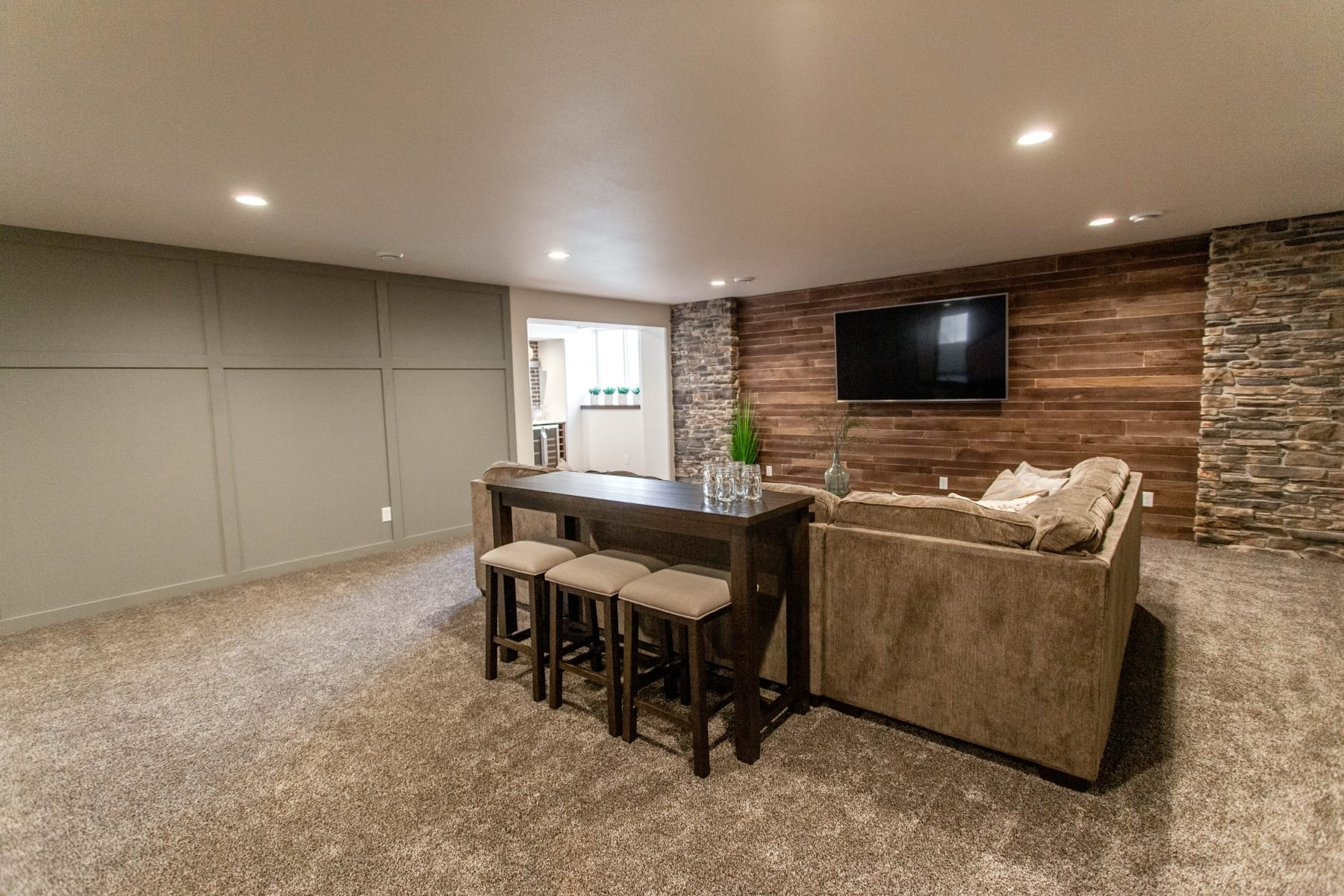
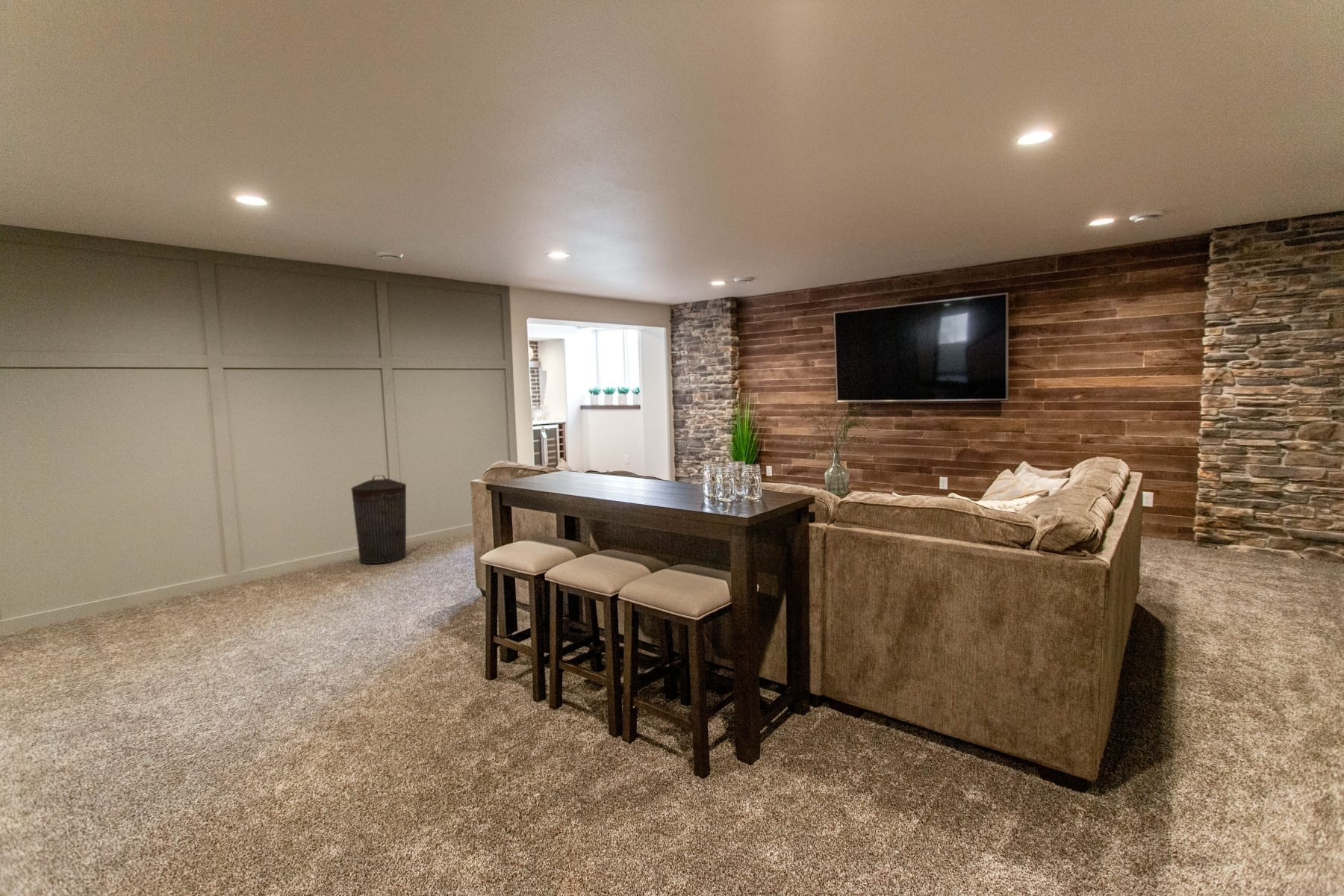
+ trash can [350,474,407,564]
